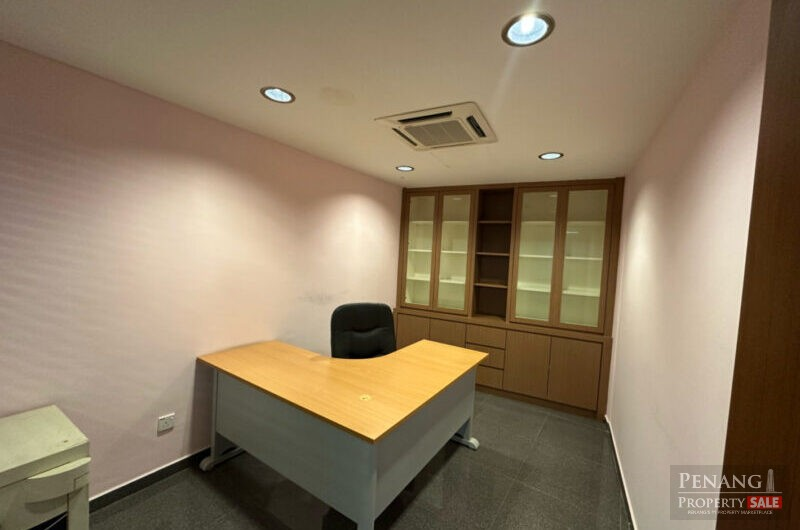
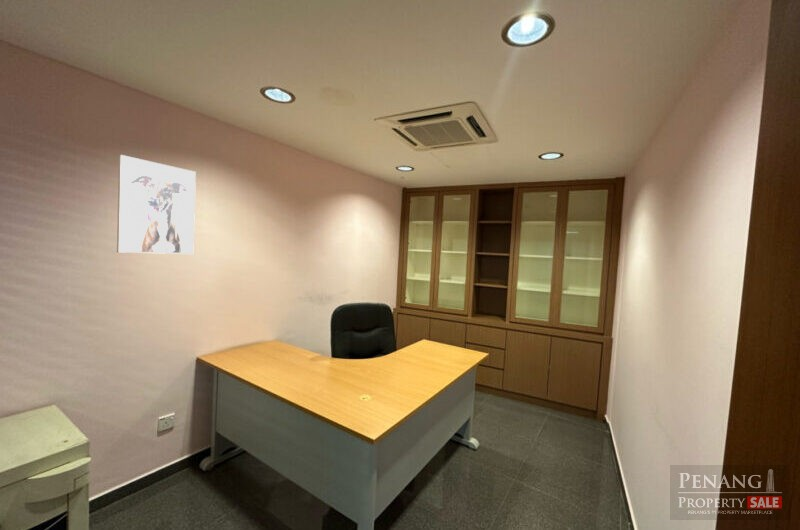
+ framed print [116,154,197,255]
